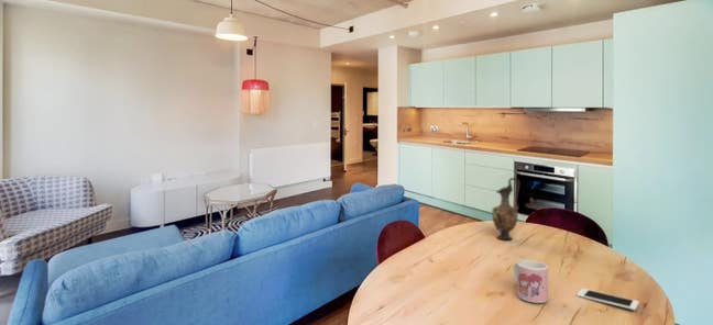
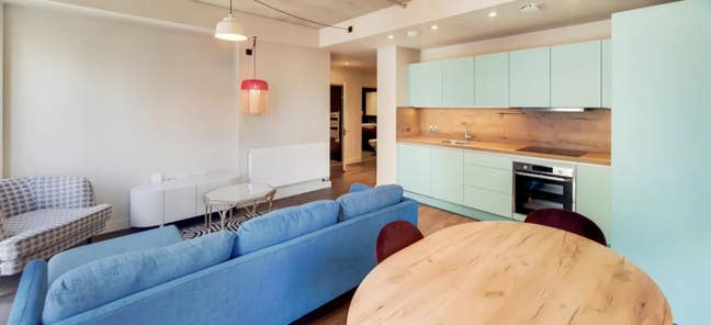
- vase [491,177,520,240]
- mug [512,259,549,304]
- cell phone [575,288,640,311]
